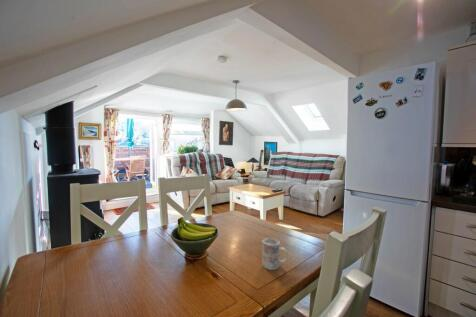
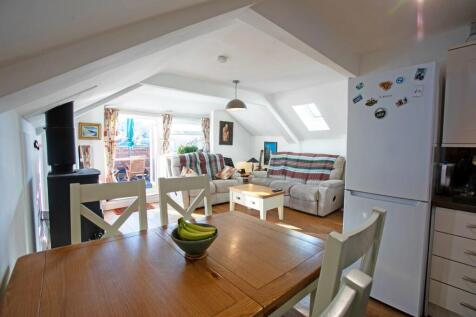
- mug [261,237,289,271]
